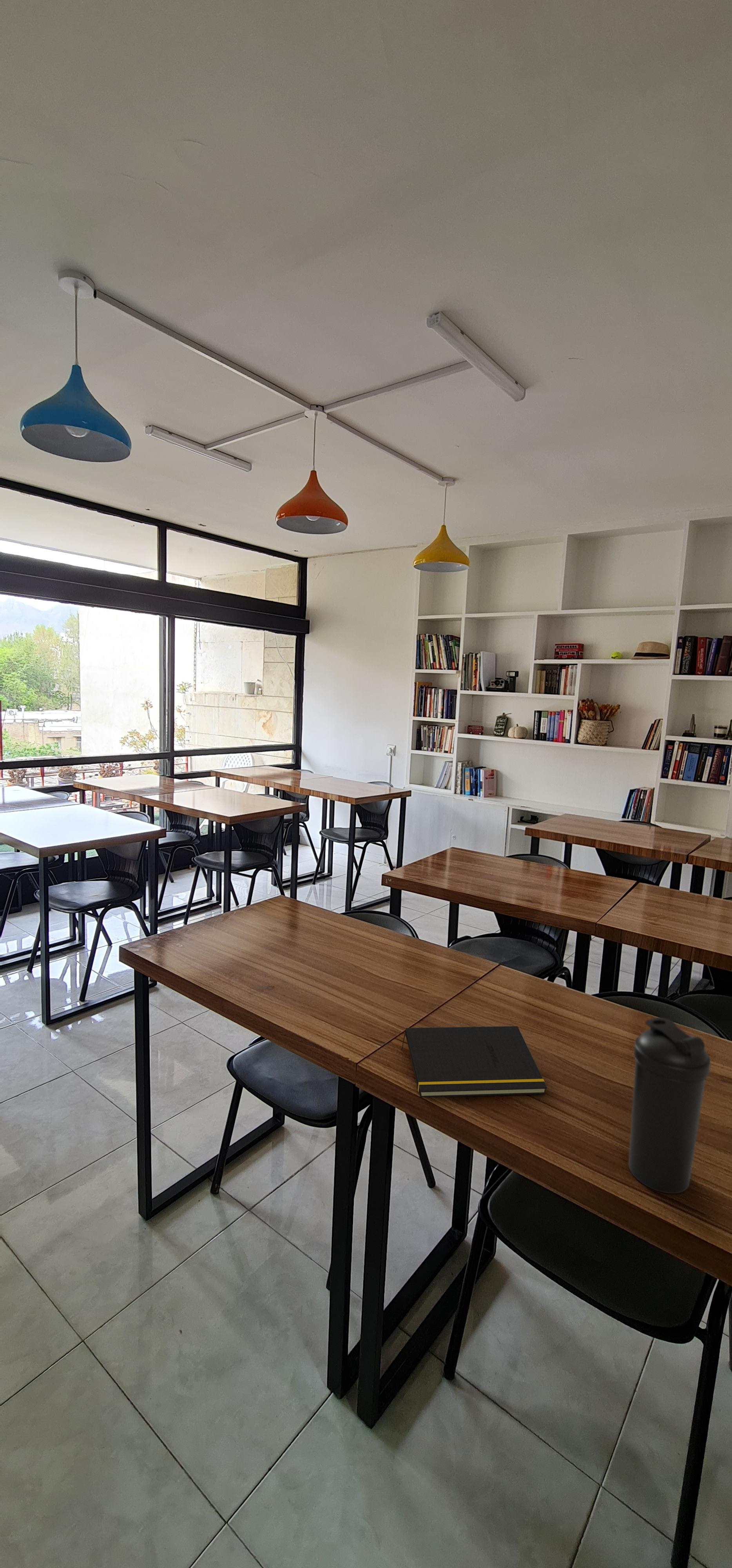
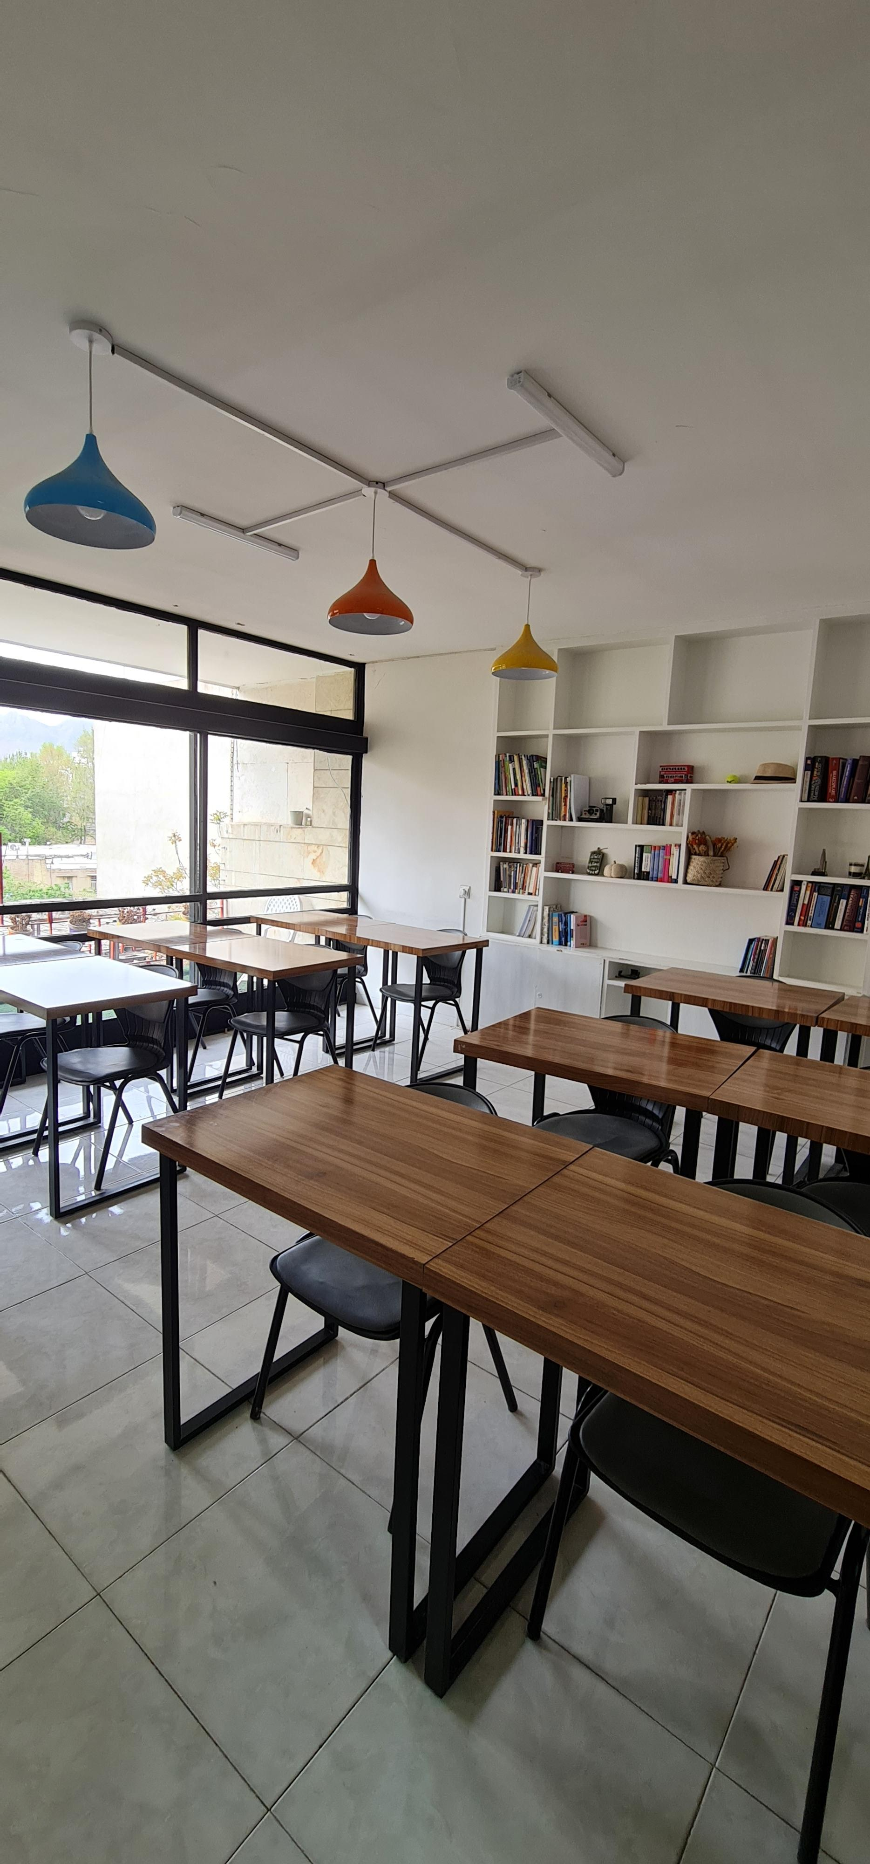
- water bottle [628,1017,711,1194]
- notepad [401,1026,547,1098]
